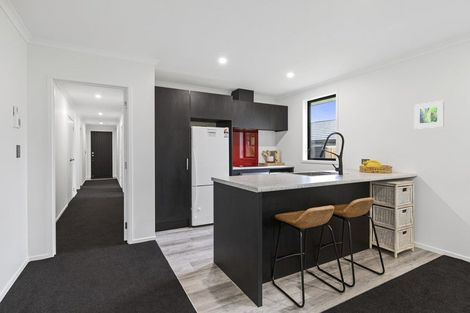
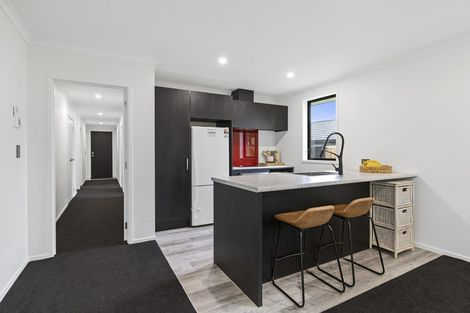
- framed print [413,100,445,130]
